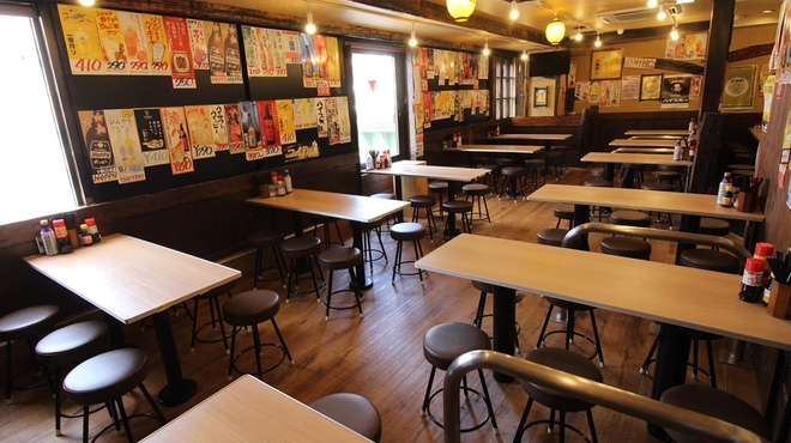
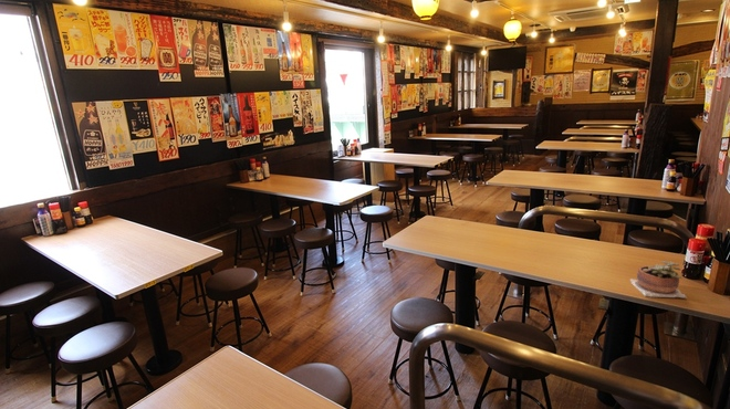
+ succulent plant [629,260,687,298]
